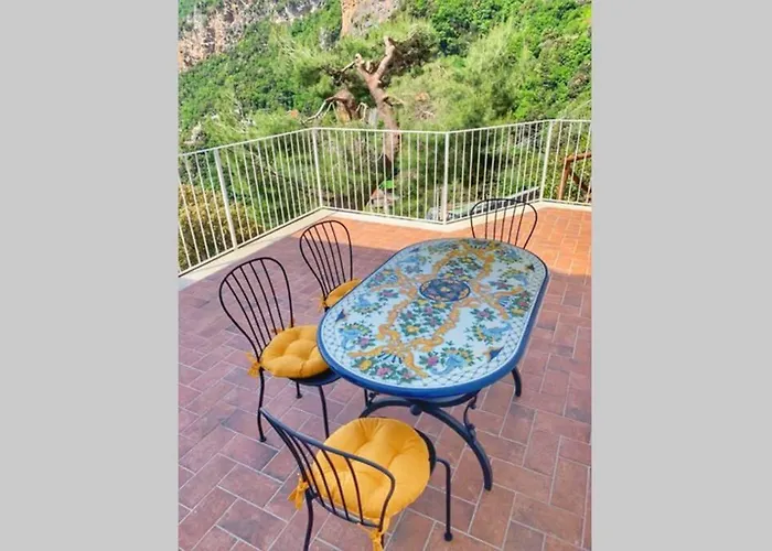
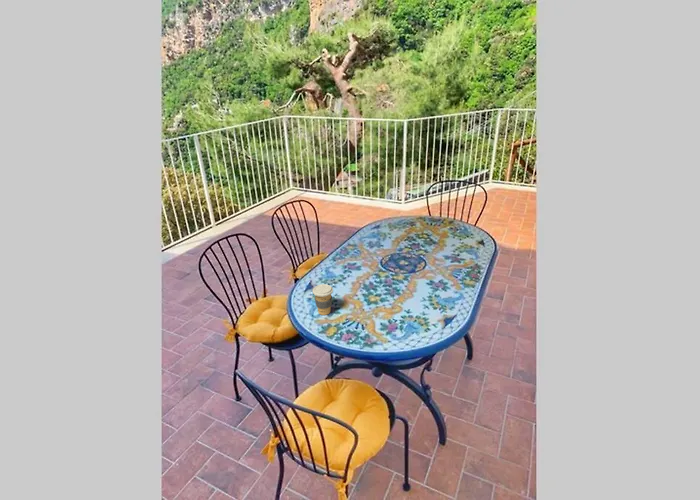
+ coffee cup [312,283,334,316]
